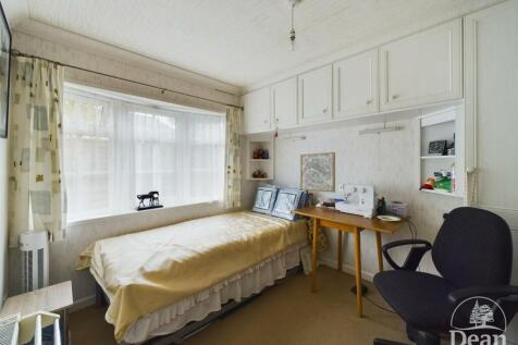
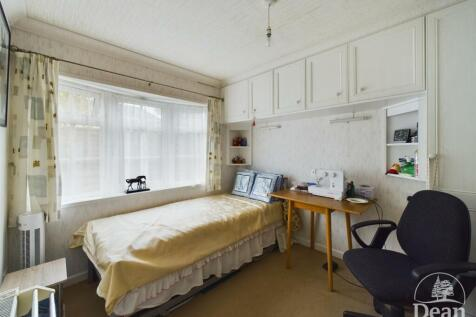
- wall art [299,151,336,194]
